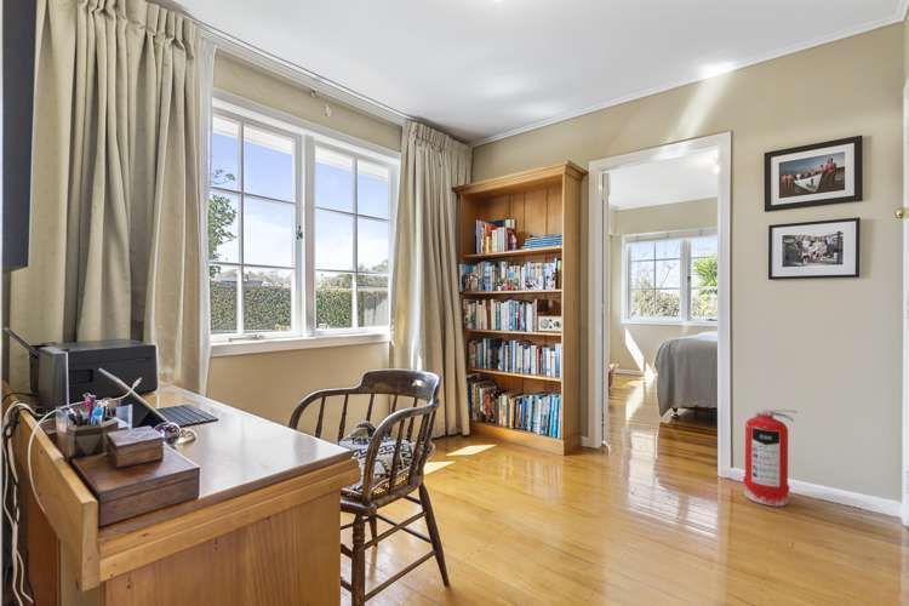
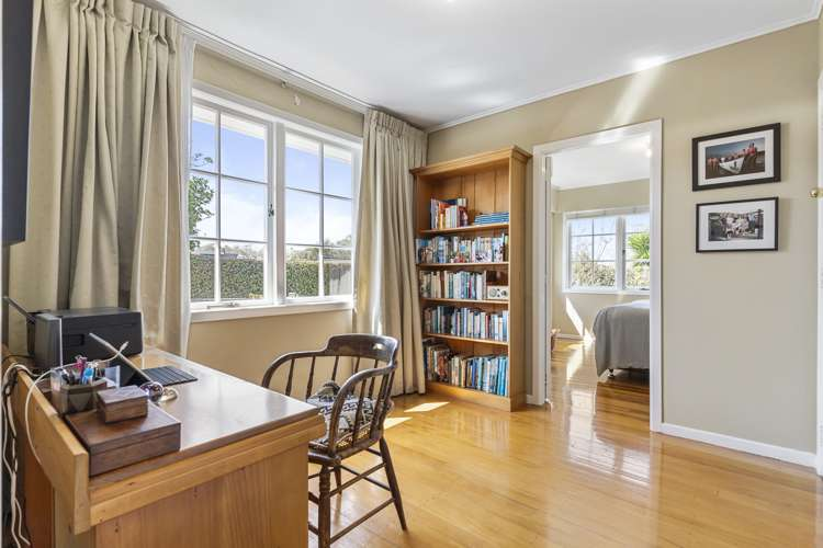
- fire extinguisher [742,407,799,508]
